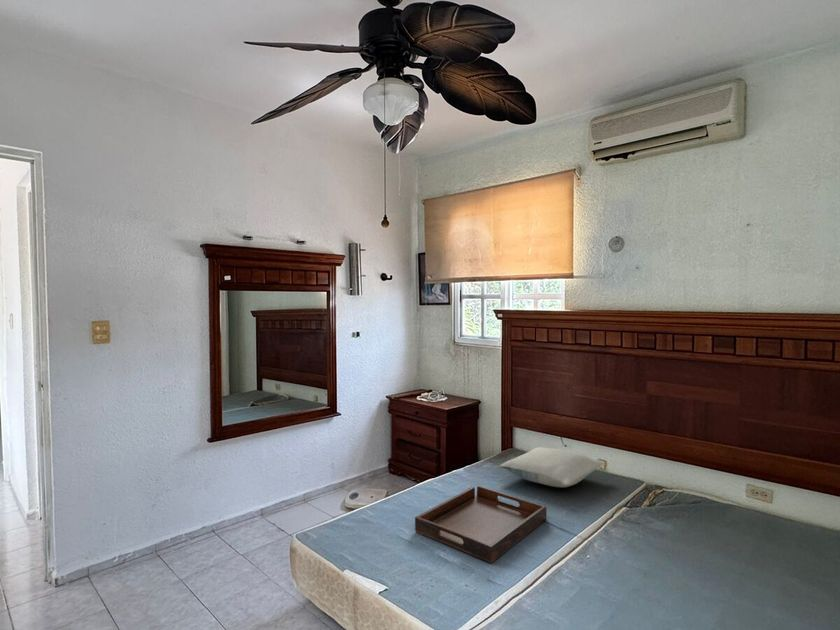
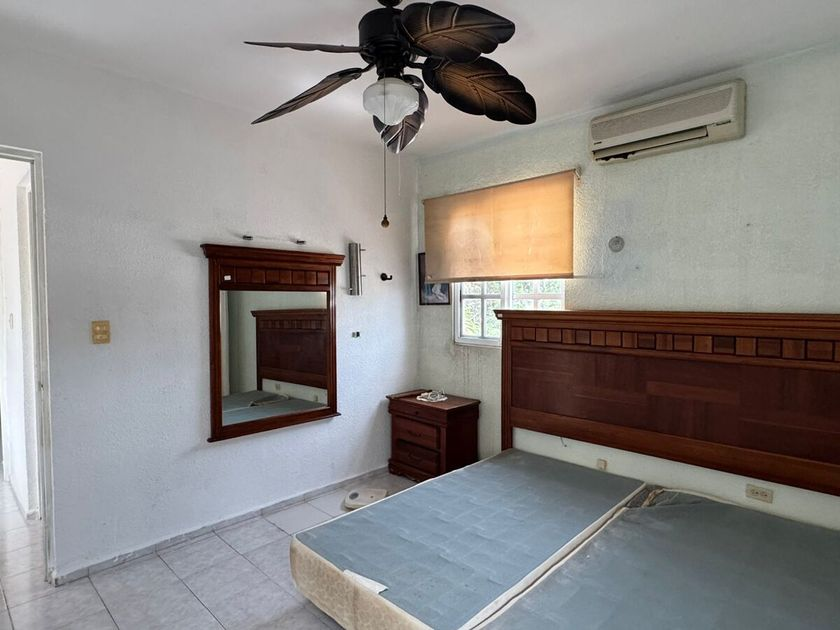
- serving tray [414,485,548,564]
- pillow [498,446,603,488]
